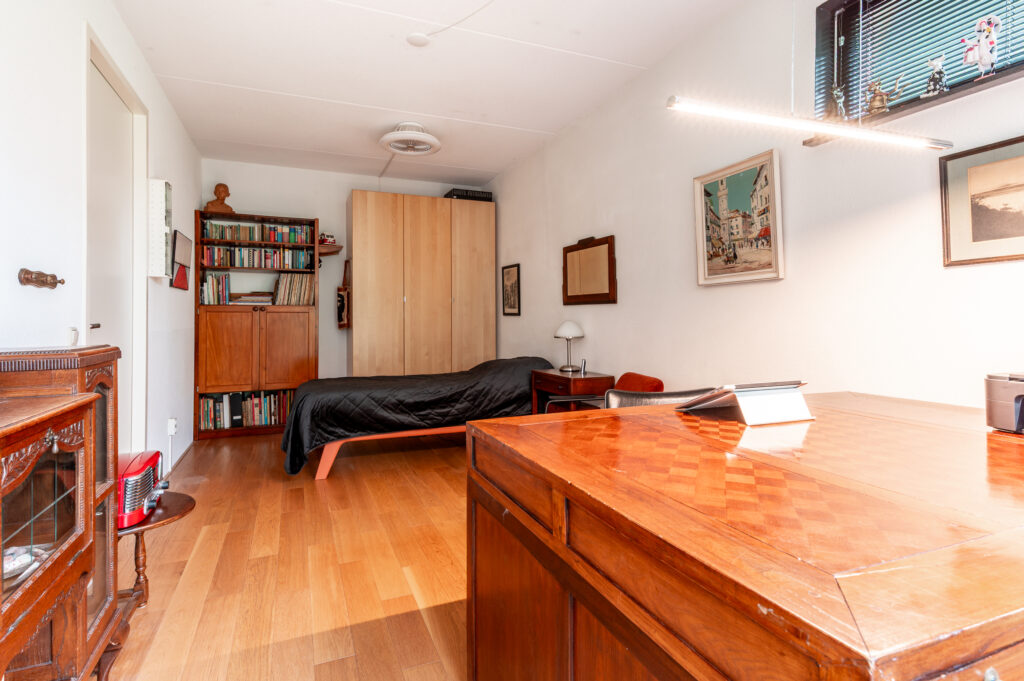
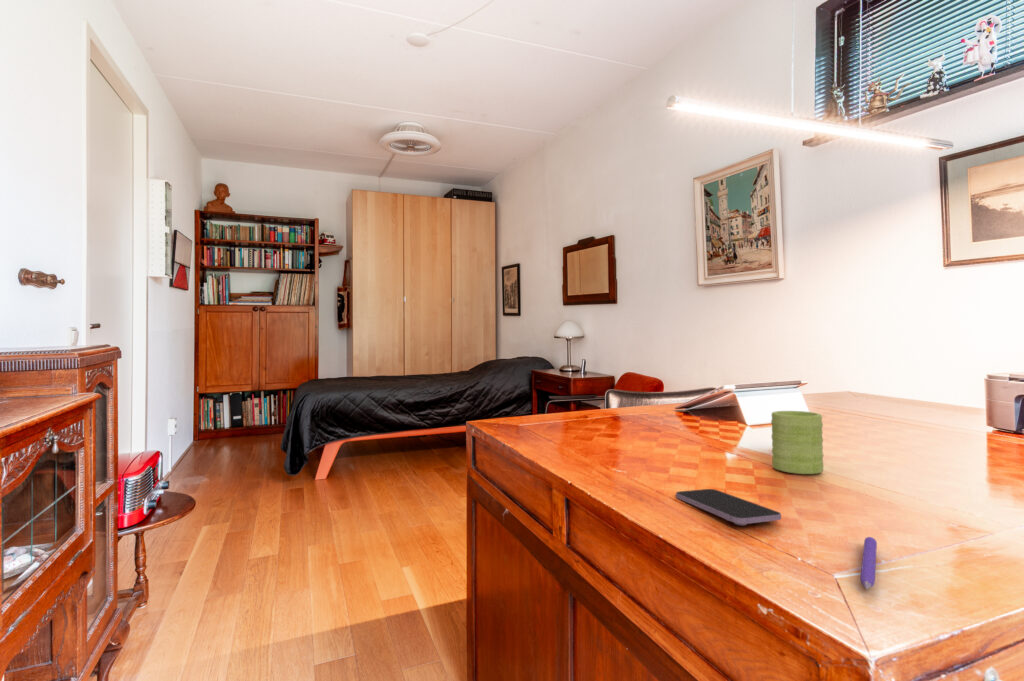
+ pen [859,536,878,591]
+ smartphone [675,488,782,526]
+ mug [770,410,824,475]
